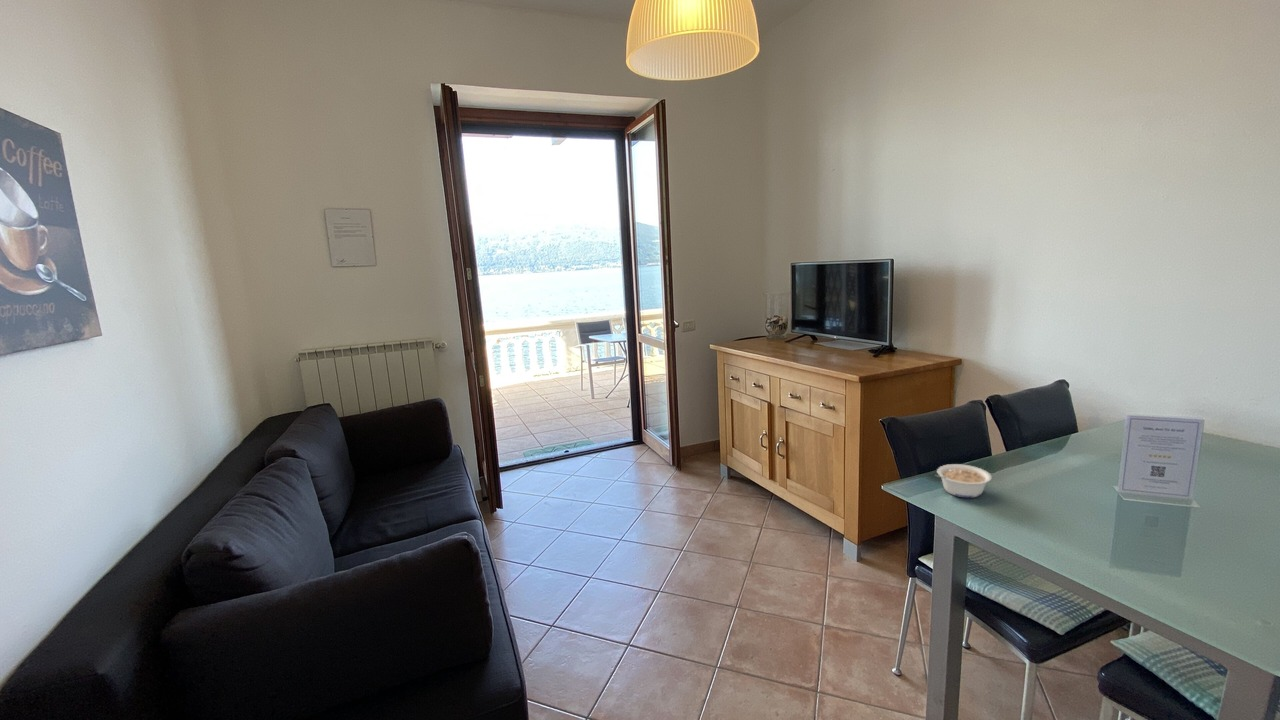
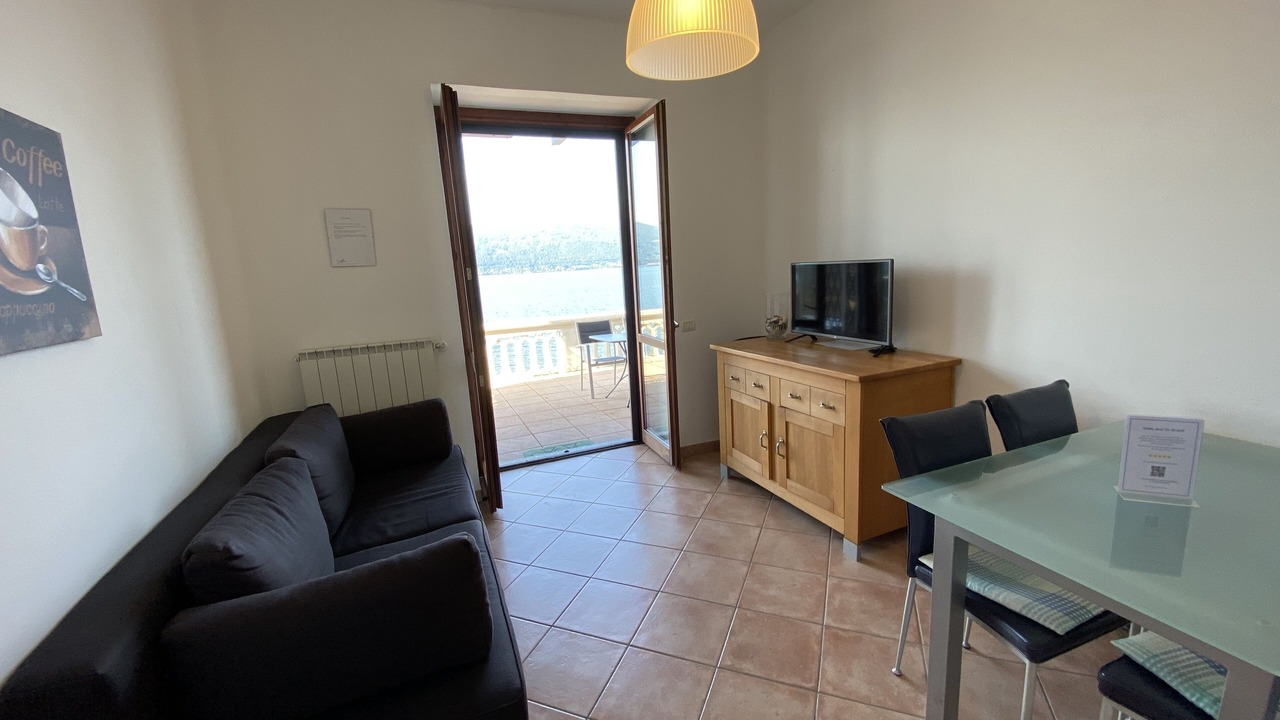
- legume [934,463,992,499]
